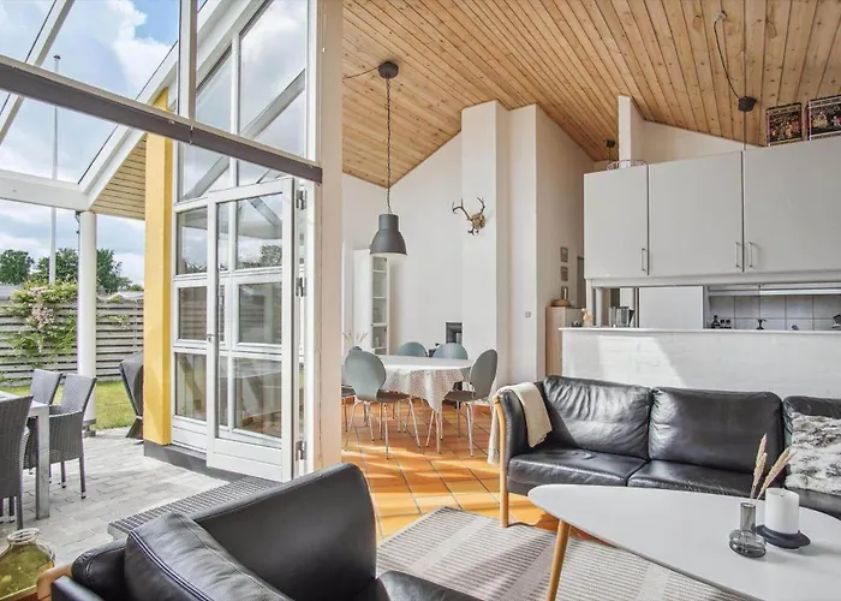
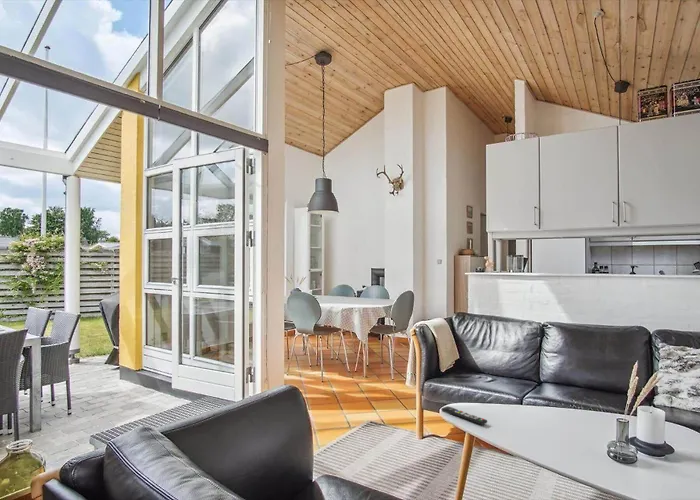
+ remote control [441,405,488,426]
